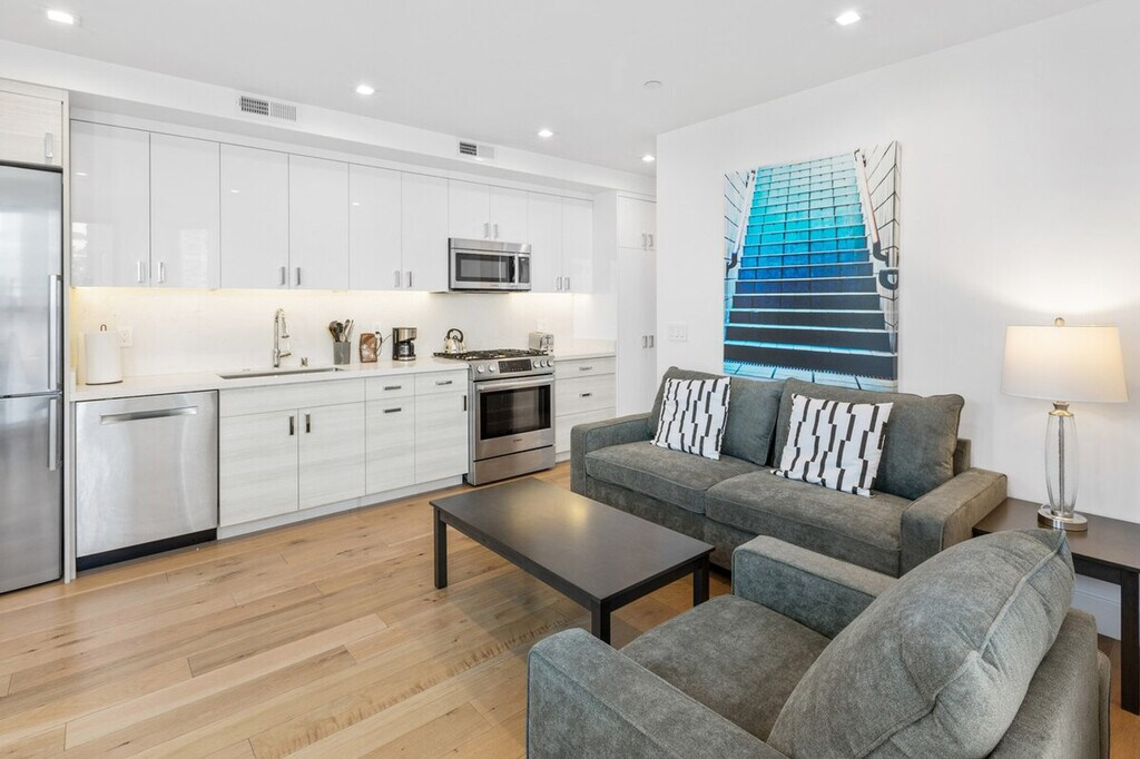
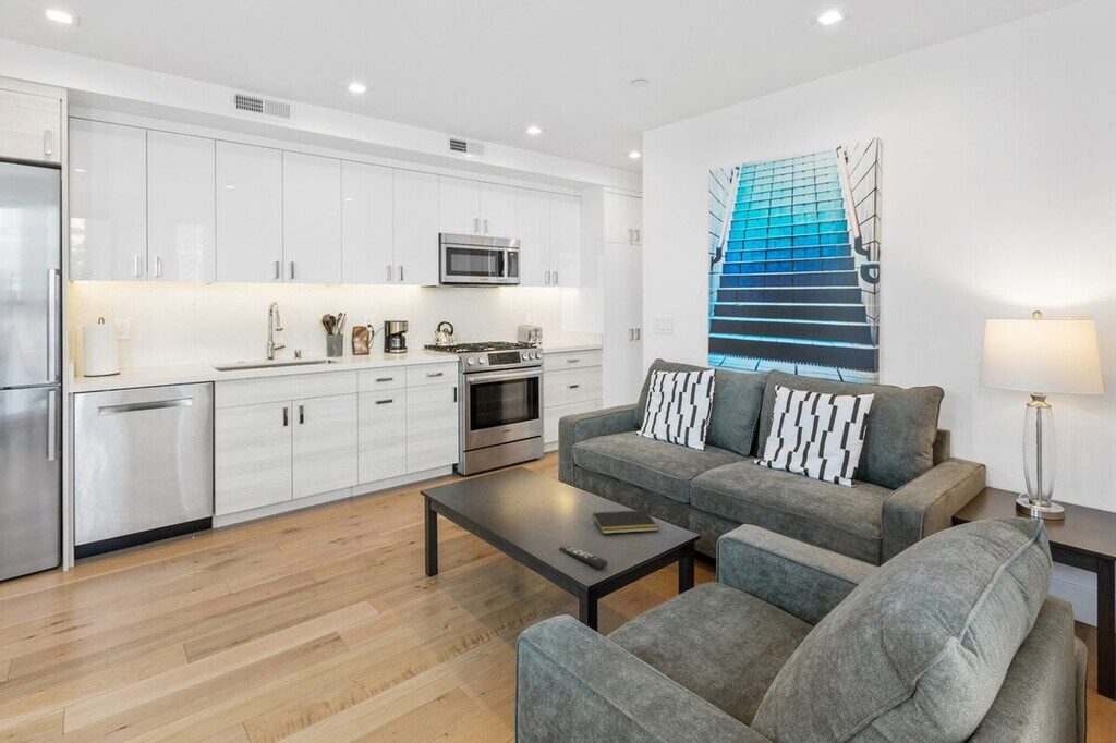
+ remote control [558,545,609,569]
+ notepad [591,509,659,535]
